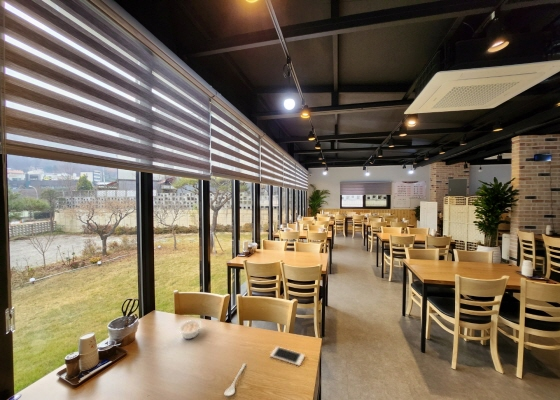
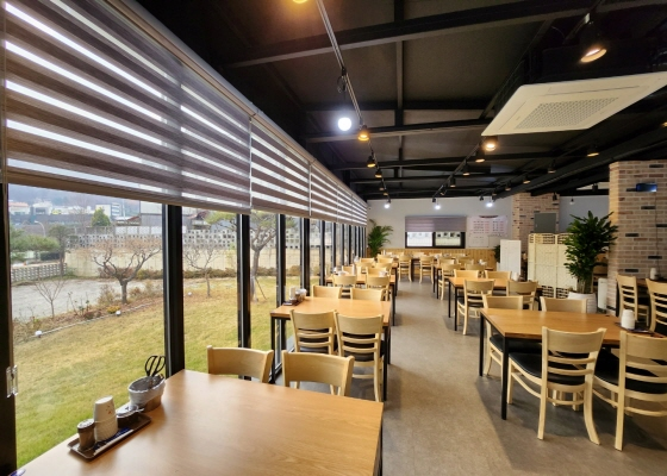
- spoon [223,362,247,397]
- cell phone [269,346,306,367]
- legume [175,319,203,340]
